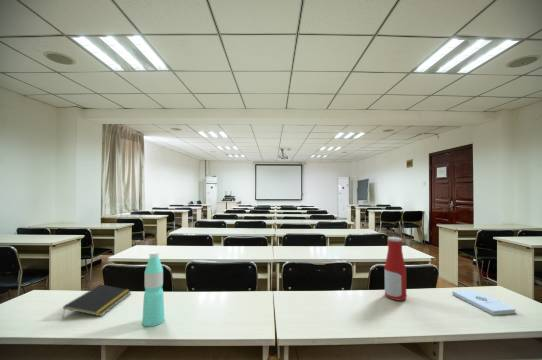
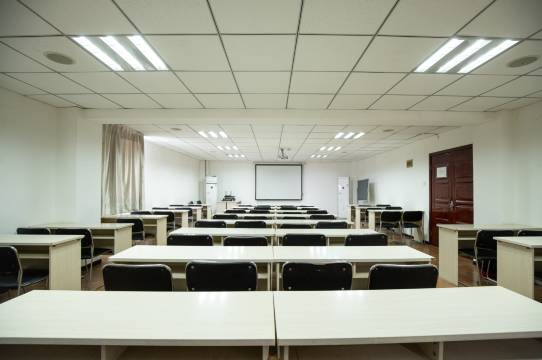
- water bottle [141,251,165,327]
- notepad [451,289,517,316]
- bottle [384,236,407,302]
- notepad [62,283,132,317]
